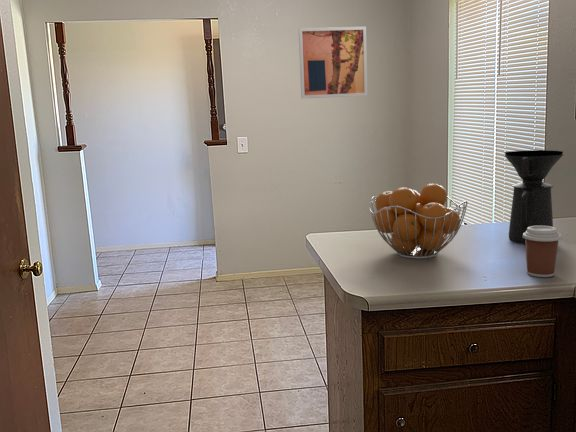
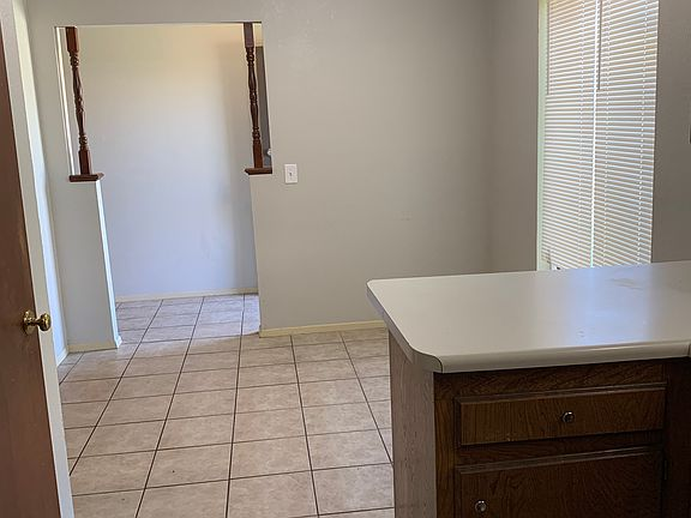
- wall art [298,26,368,100]
- coffee cup [523,226,563,278]
- fruit basket [368,183,468,260]
- coffee maker [503,149,564,246]
